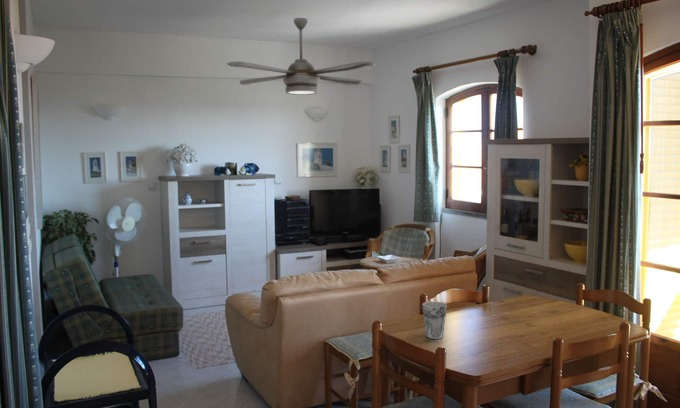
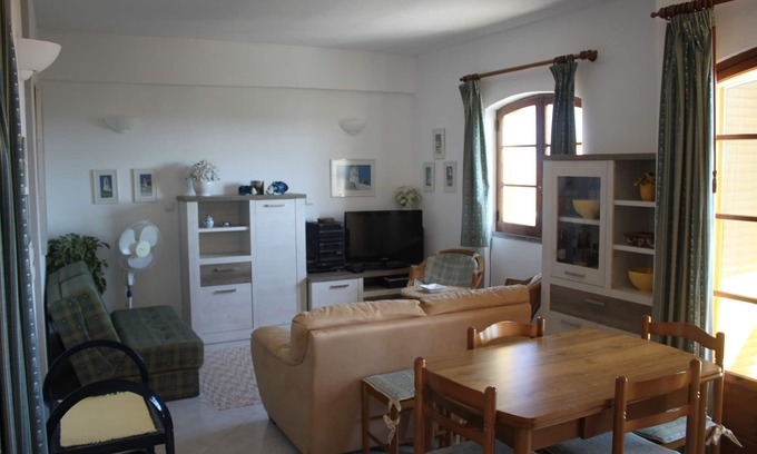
- cup [421,301,448,340]
- ceiling fan [226,17,376,96]
